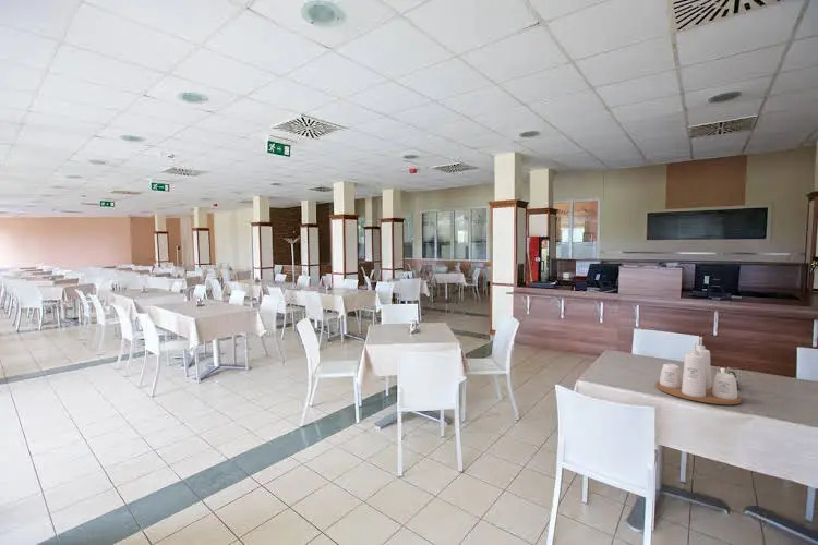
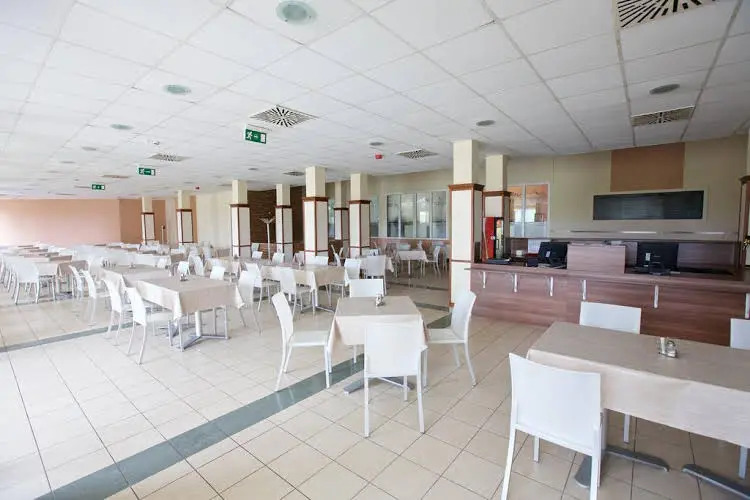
- condiment set [655,336,743,405]
